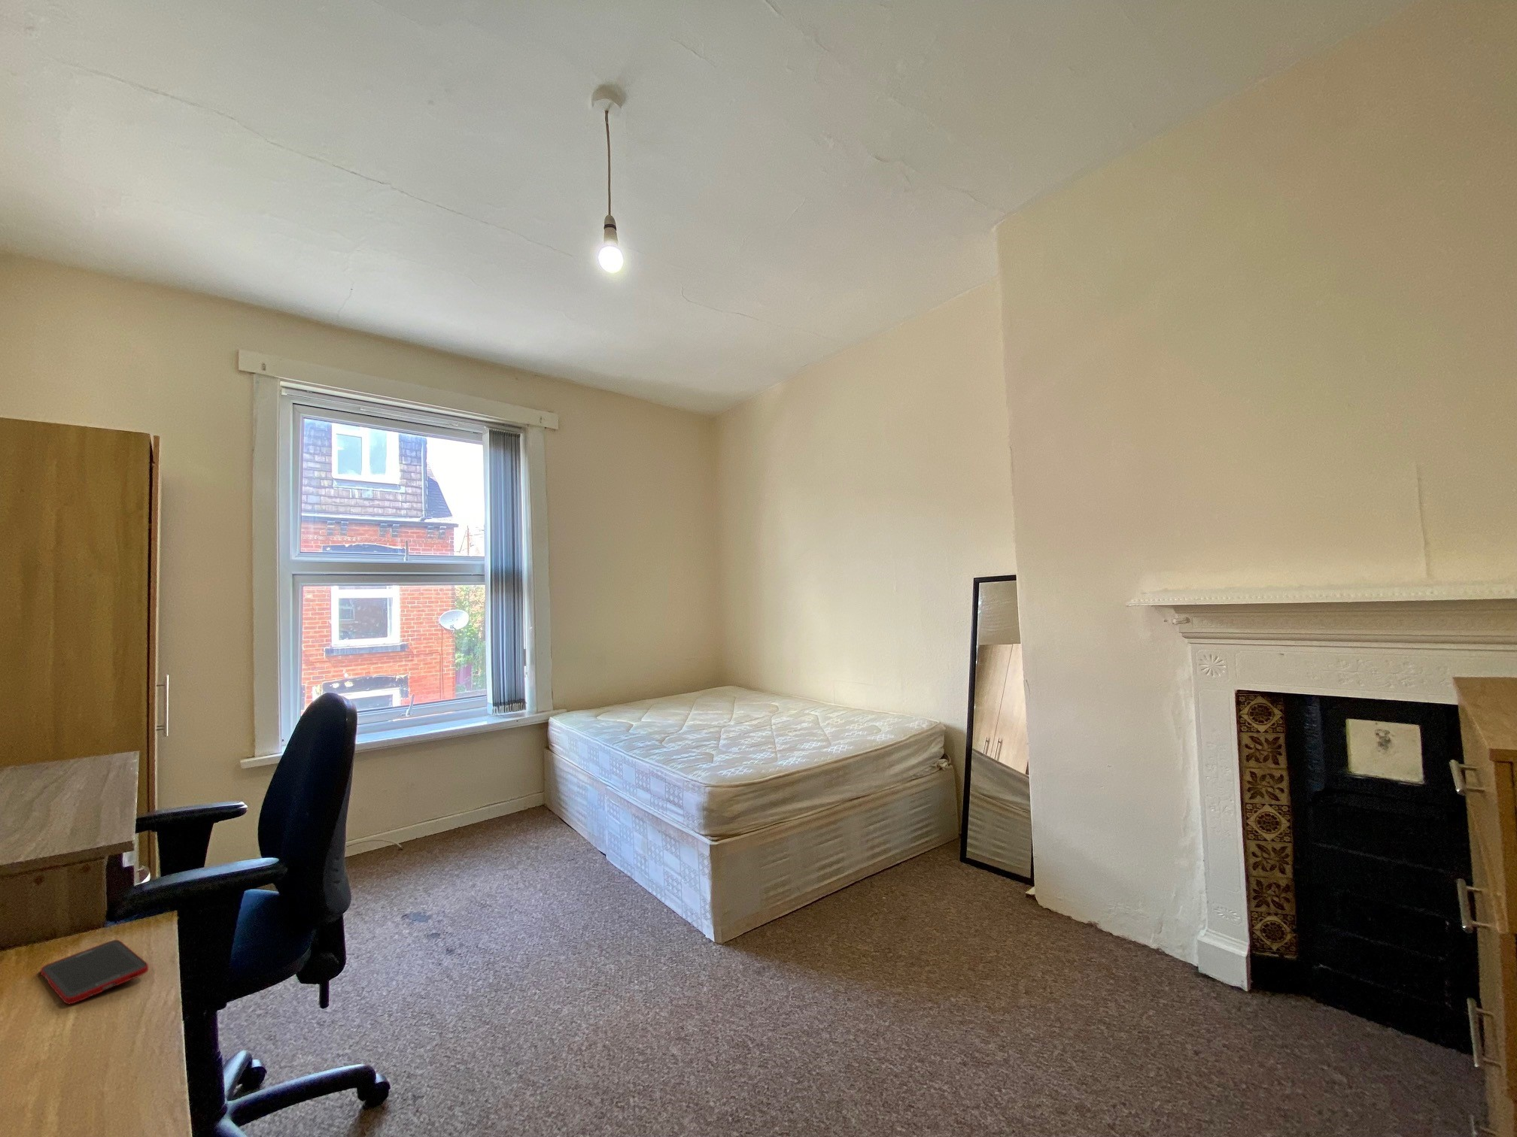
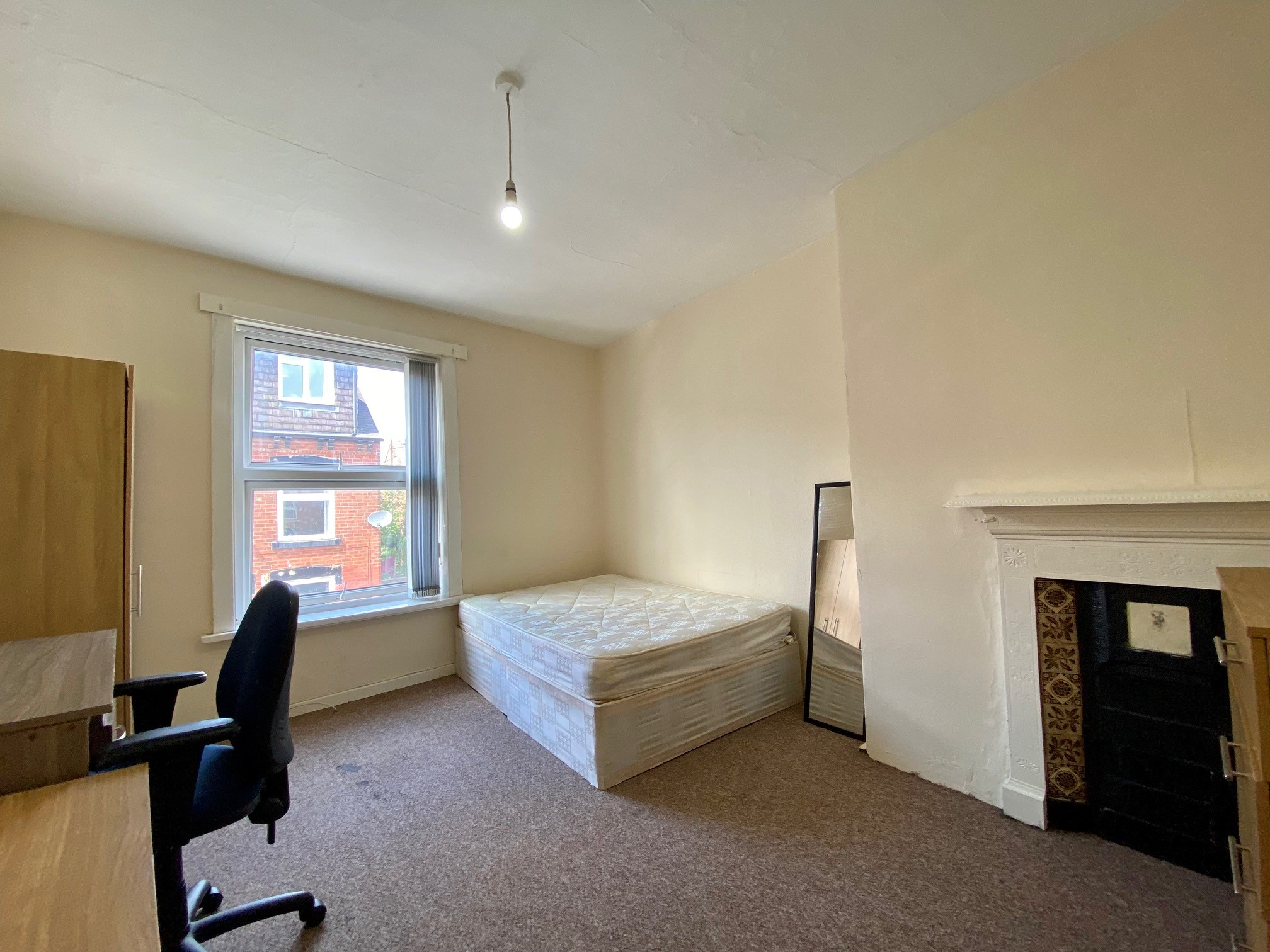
- cell phone [39,939,149,1006]
